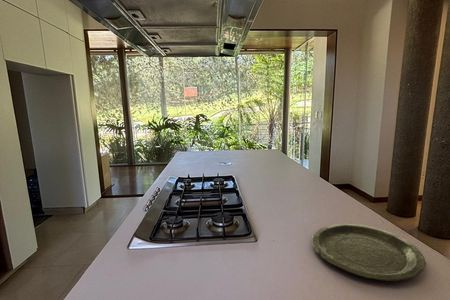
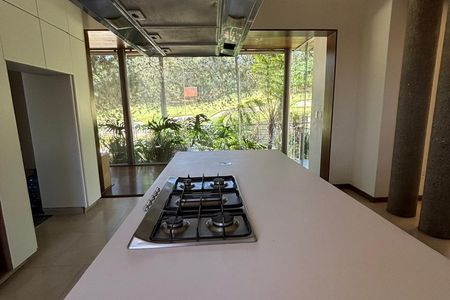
- plate [311,223,427,282]
